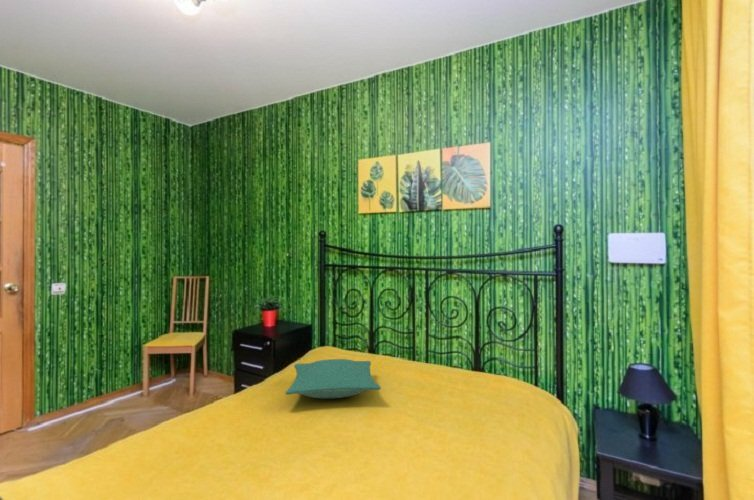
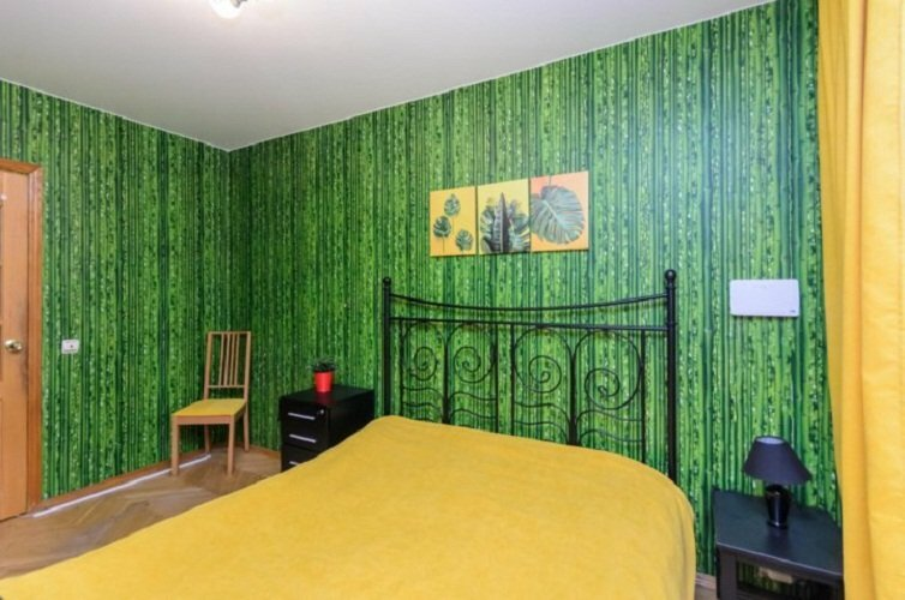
- pillow [284,358,382,399]
